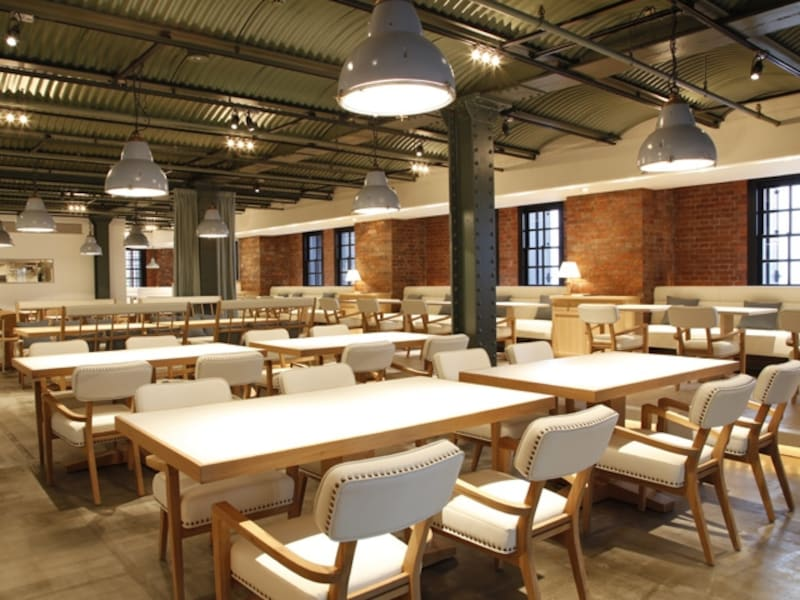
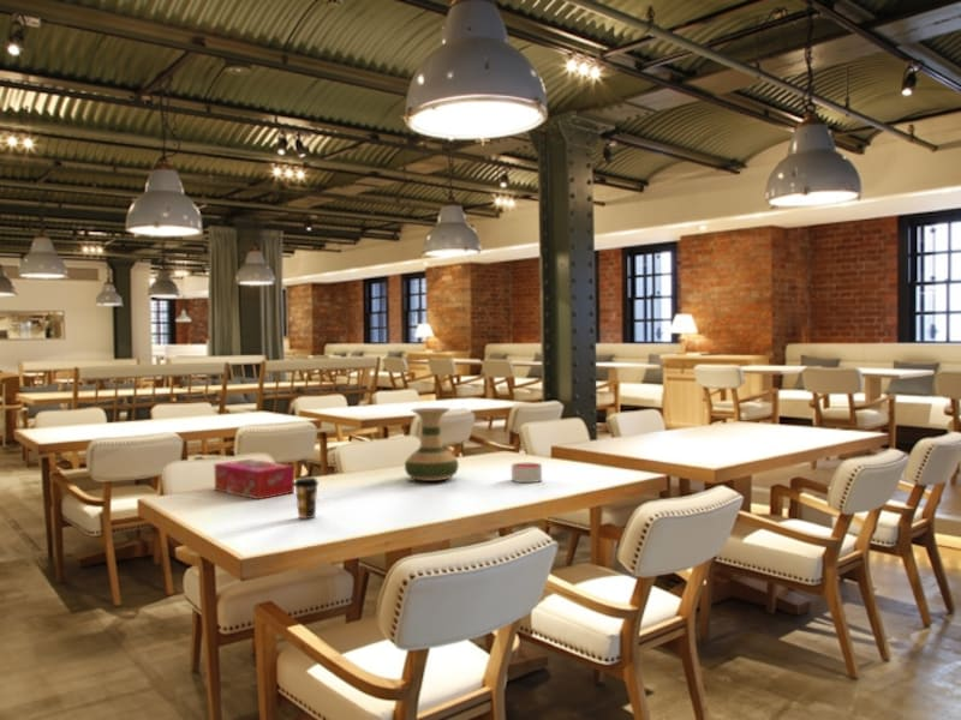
+ tissue box [213,458,296,500]
+ coffee cup [293,476,320,520]
+ candle [511,462,543,484]
+ vase [404,407,460,482]
